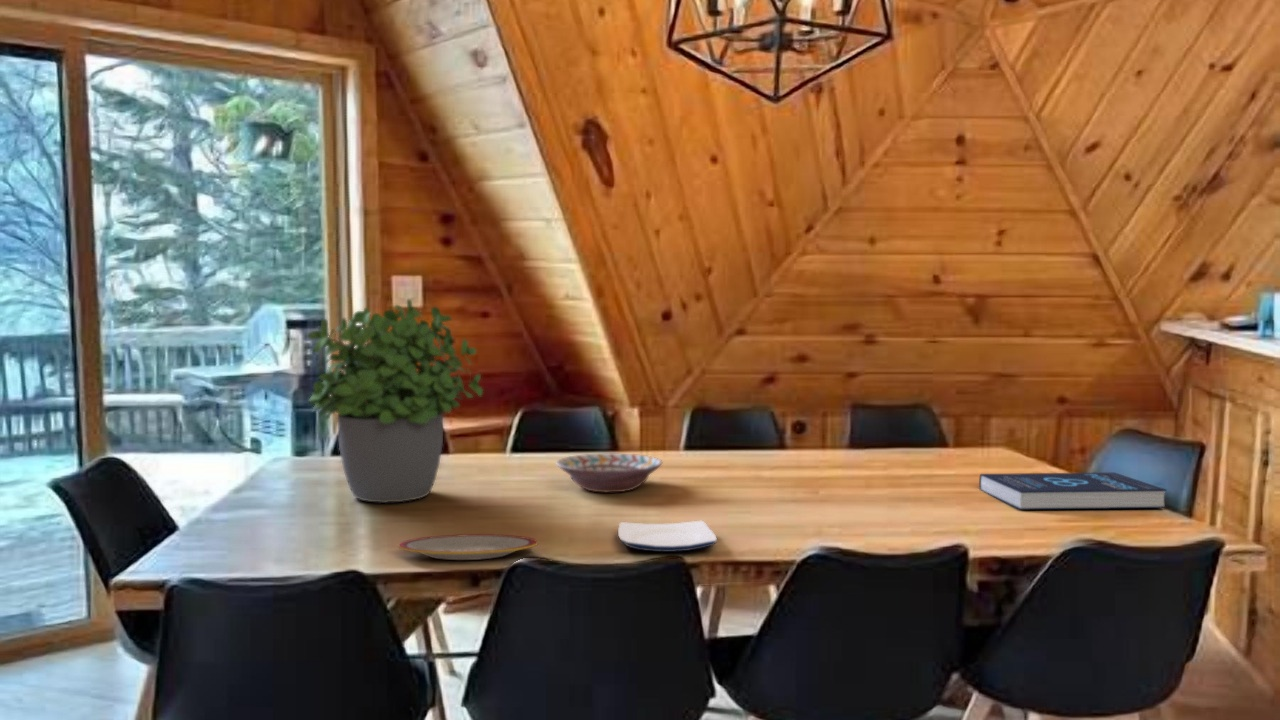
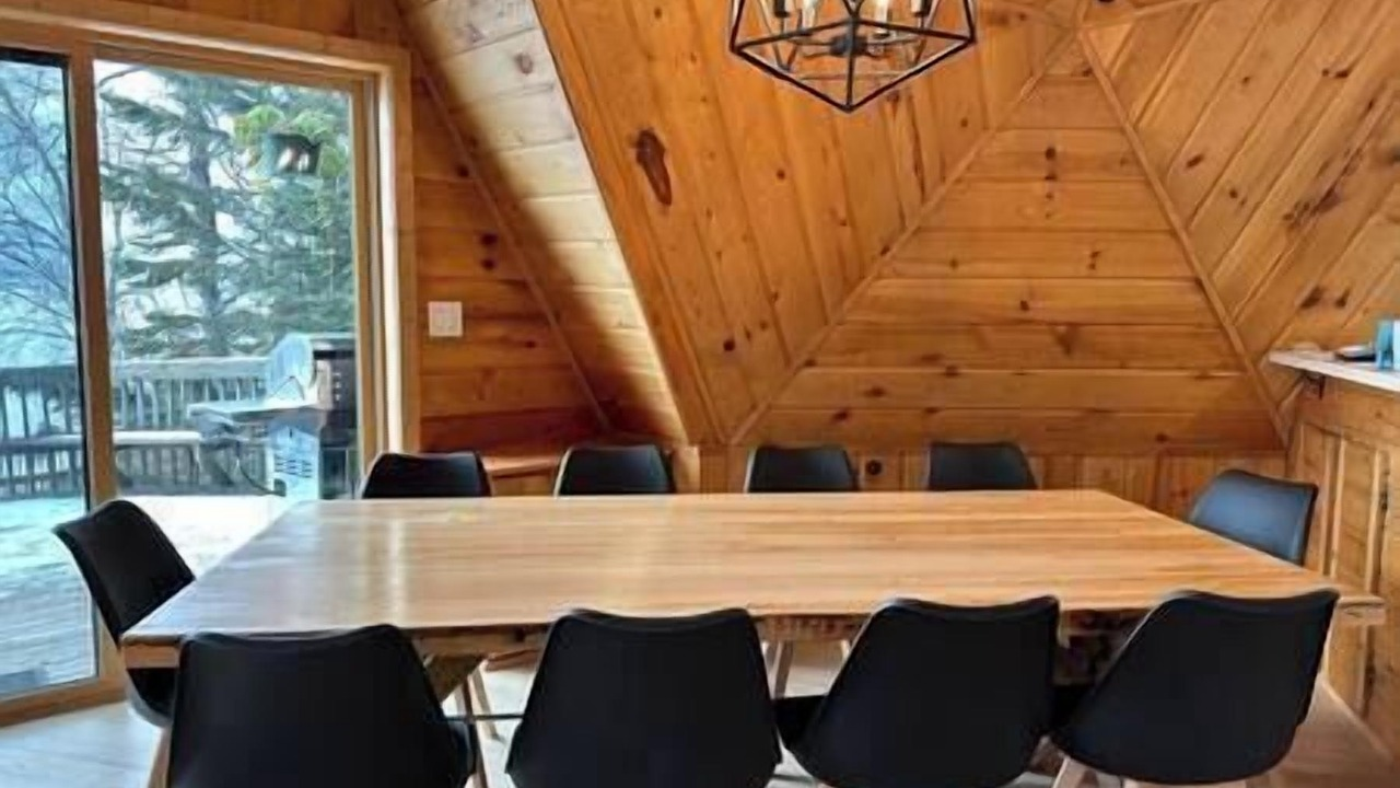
- book [978,472,1168,511]
- plate [617,520,718,553]
- plate [397,533,539,561]
- decorative bowl [555,453,663,494]
- potted plant [307,298,484,504]
